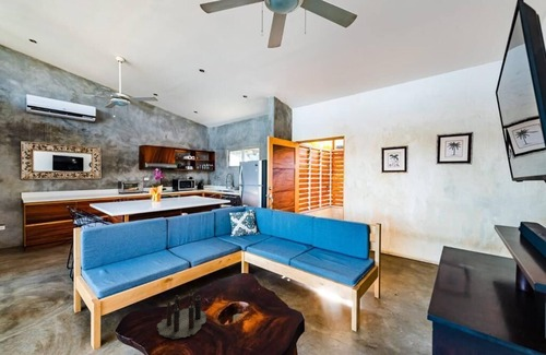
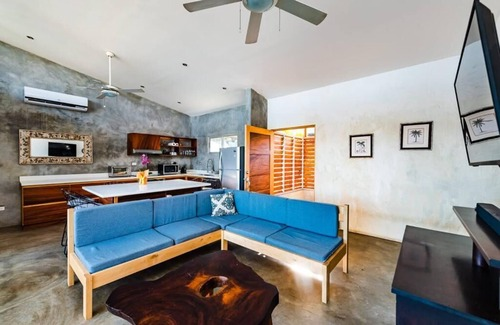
- candle [156,289,209,340]
